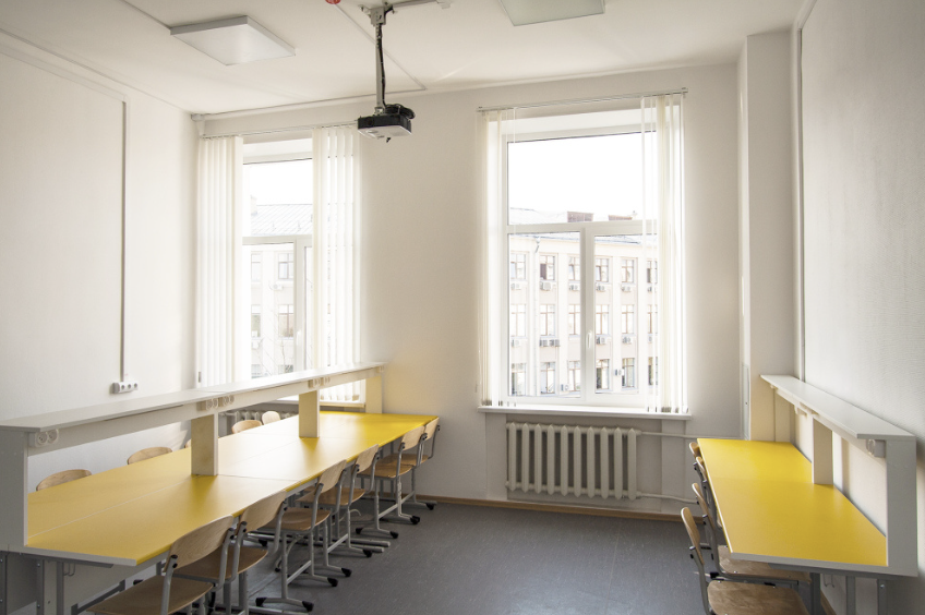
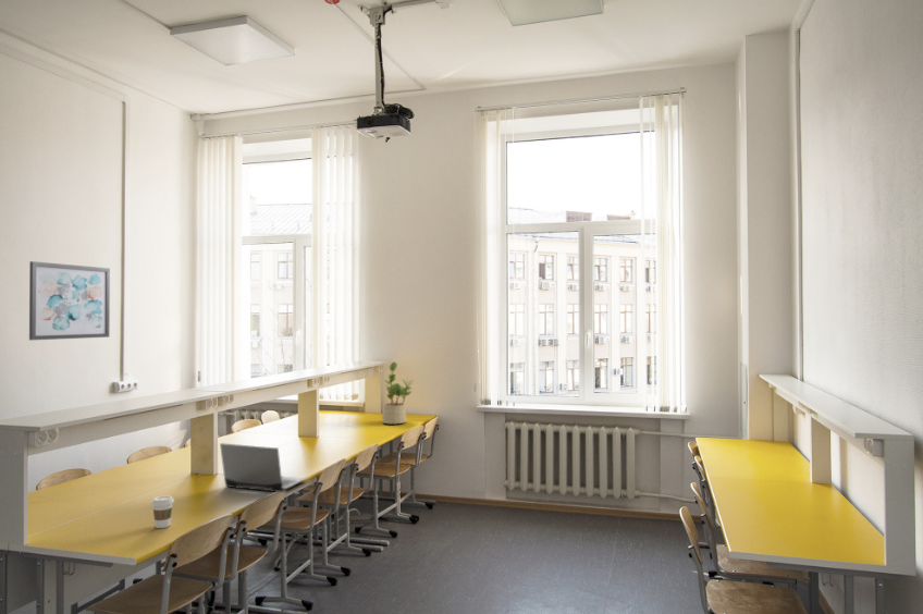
+ wall art [28,260,111,341]
+ potted plant [381,361,415,425]
+ laptop computer [219,442,307,493]
+ coffee cup [150,495,175,529]
